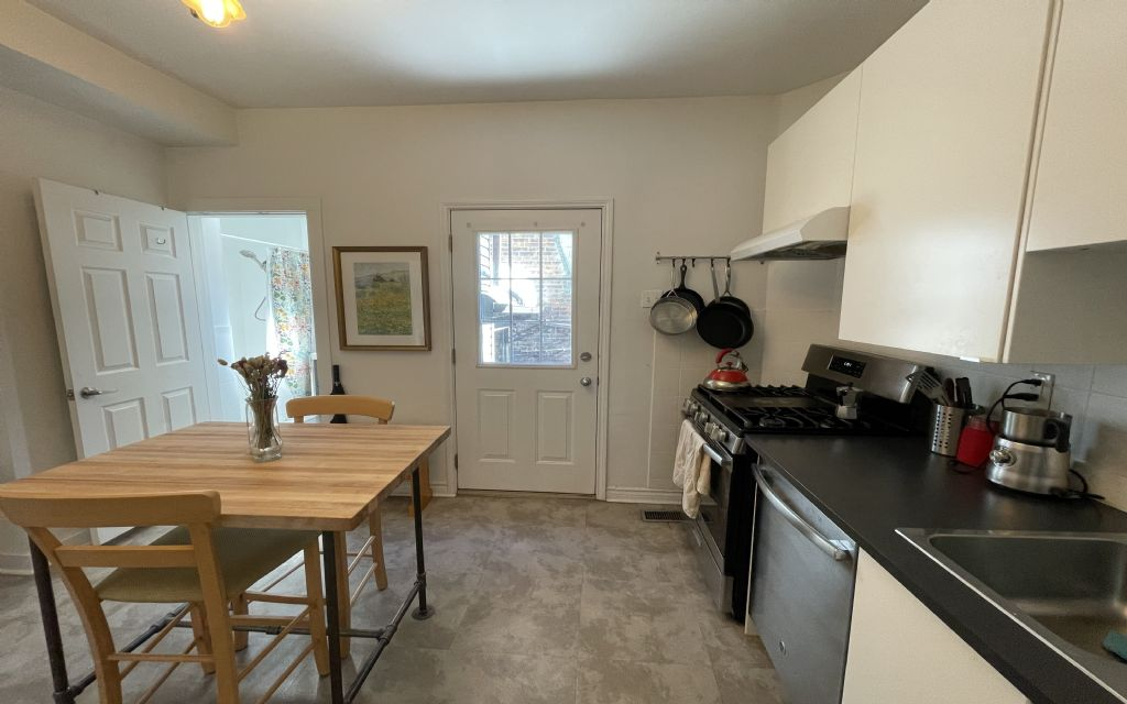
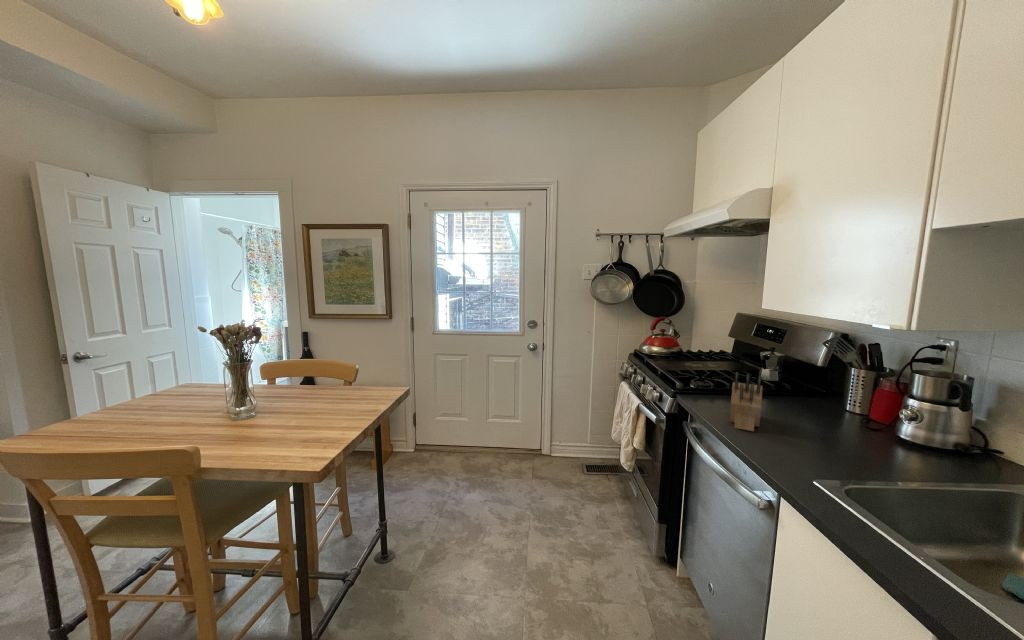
+ knife block [730,371,763,433]
